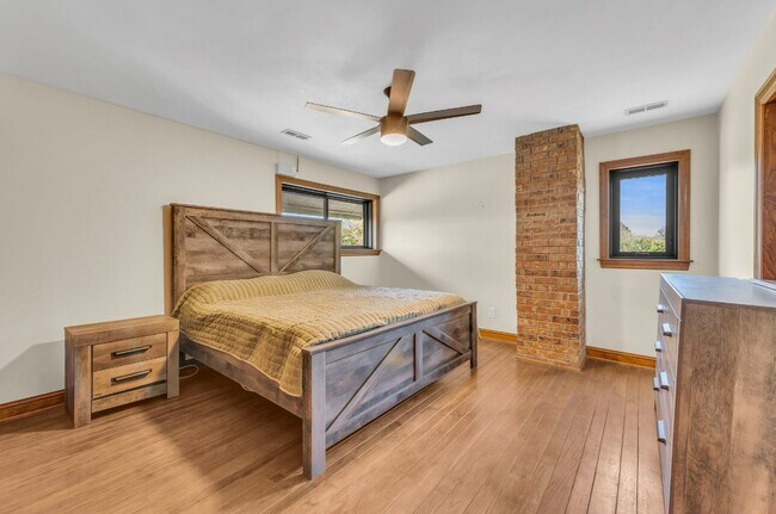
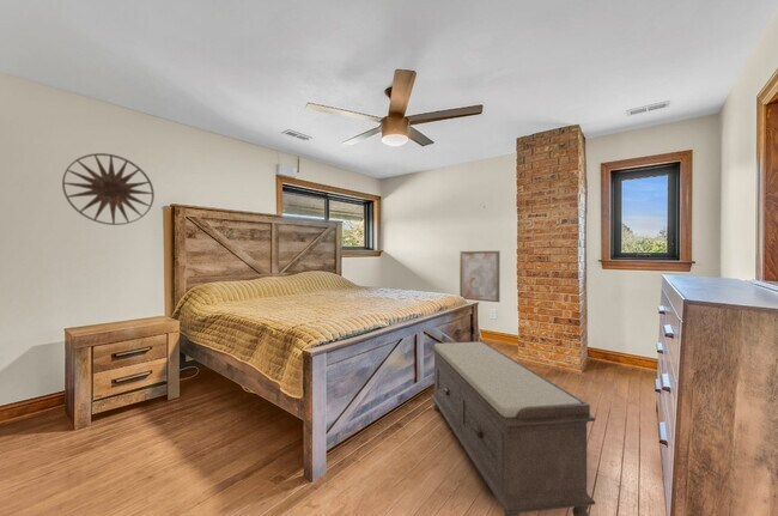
+ wall art [458,250,500,303]
+ wall art [61,152,156,226]
+ bench [430,340,597,516]
